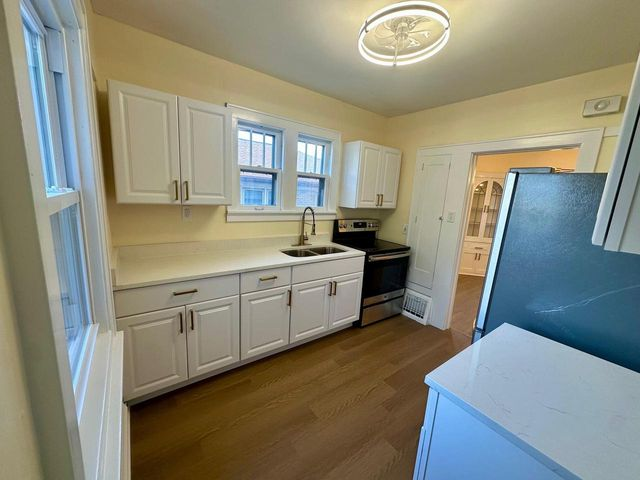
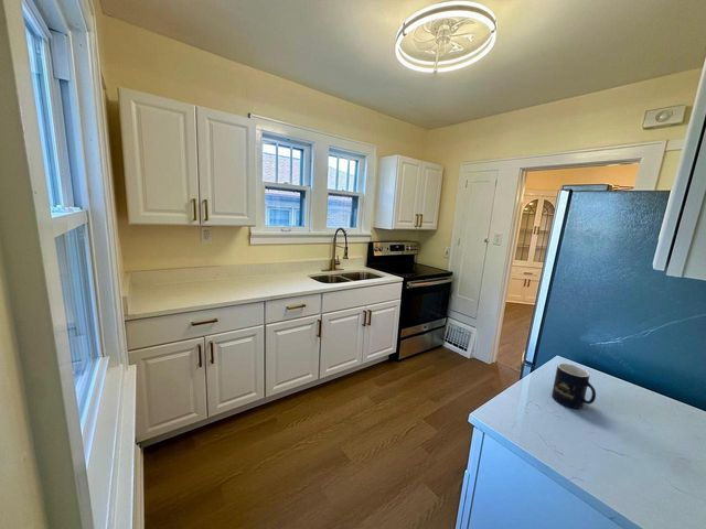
+ mug [550,361,597,410]
